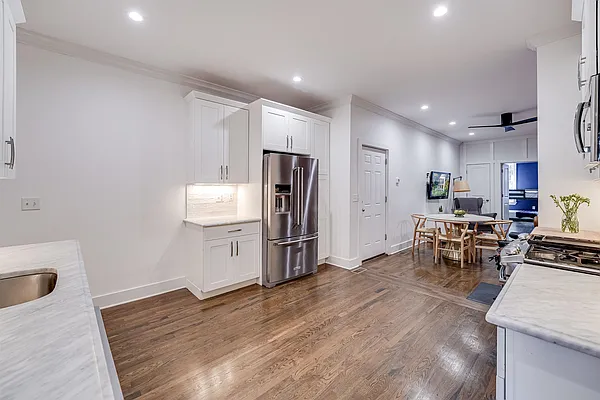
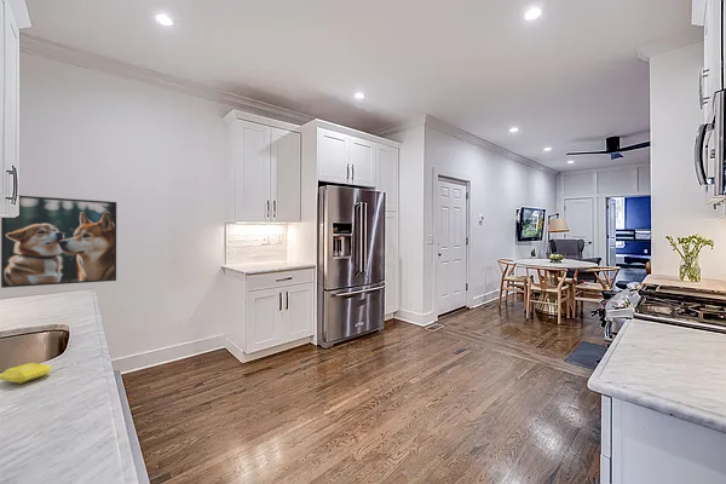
+ soap bar [0,362,53,385]
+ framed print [0,195,117,289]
